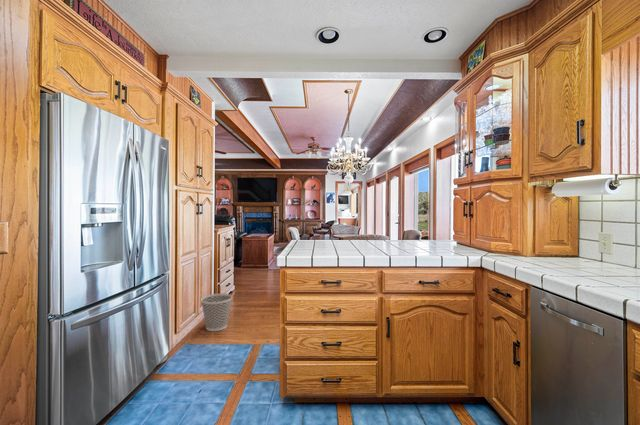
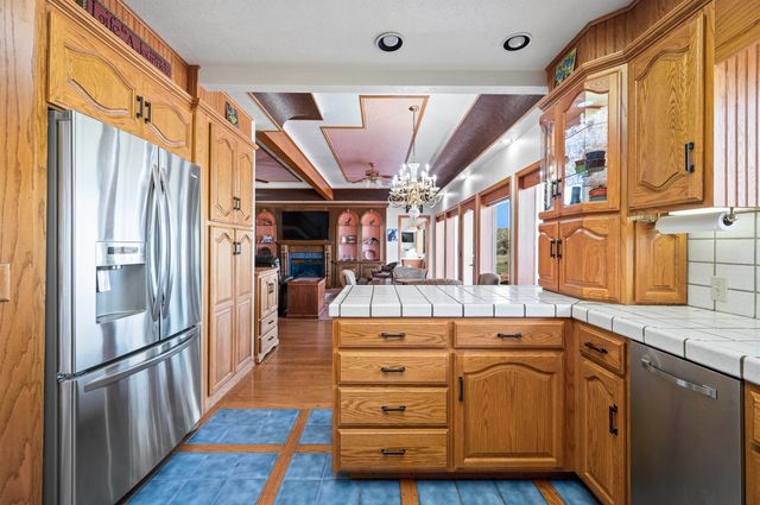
- wastebasket [200,293,233,332]
